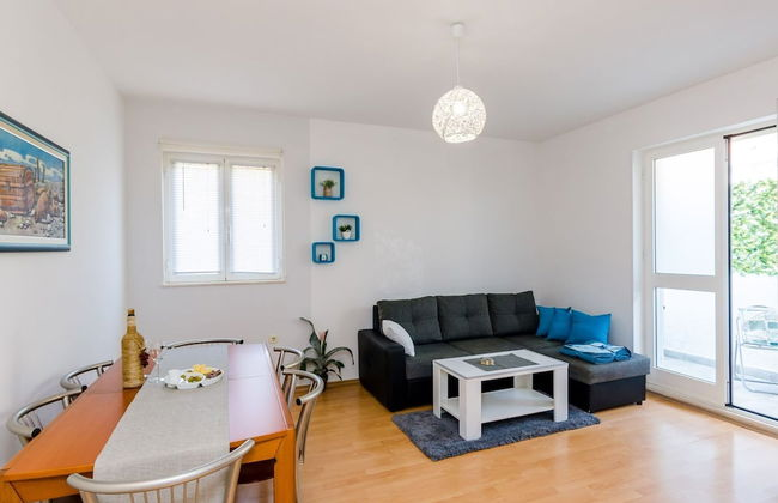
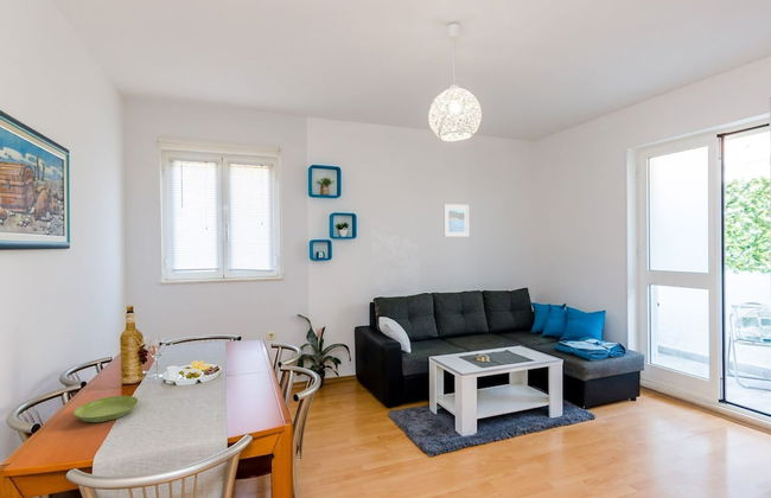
+ saucer [72,395,139,423]
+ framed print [442,203,470,238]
